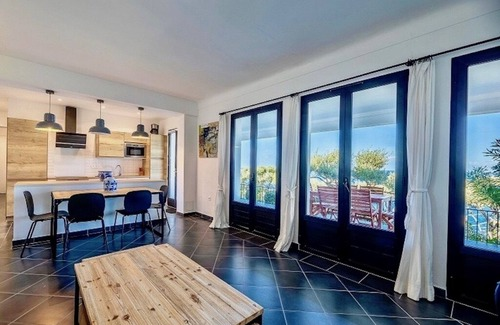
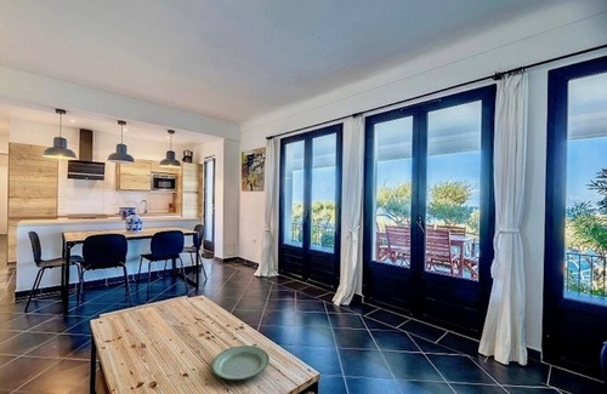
+ plate [211,344,271,382]
